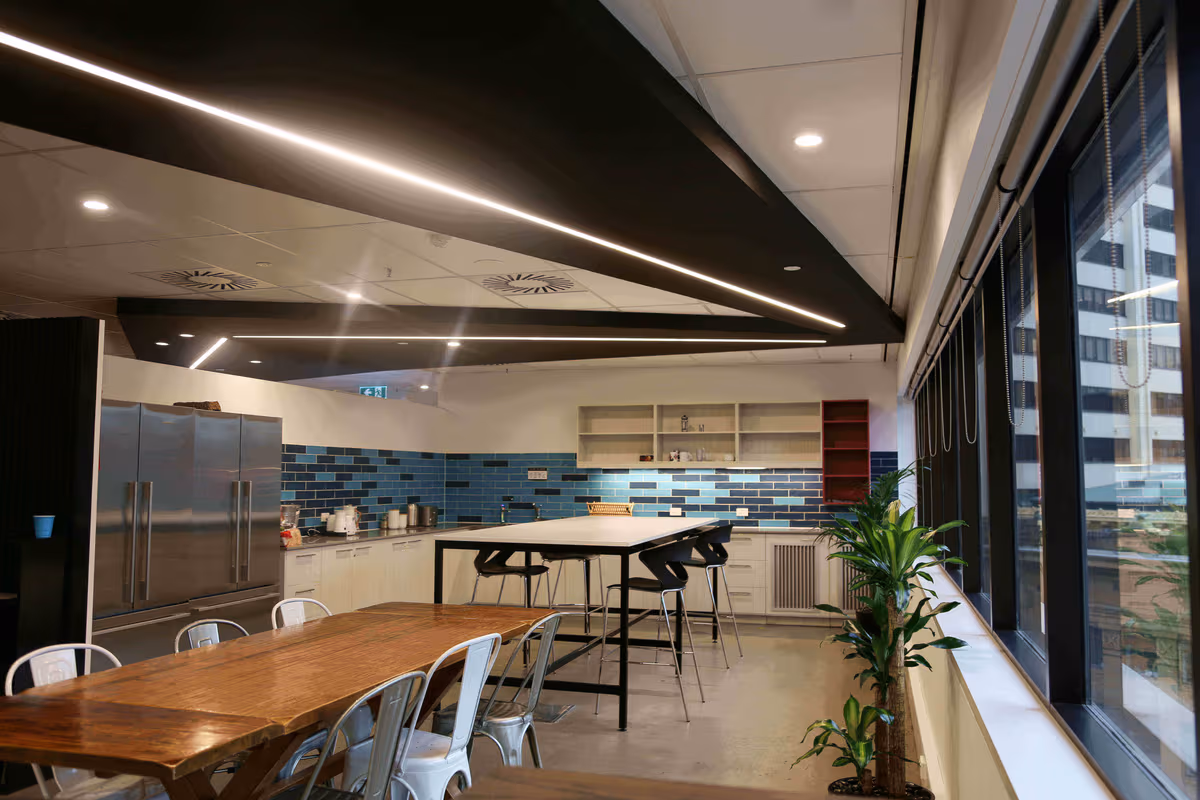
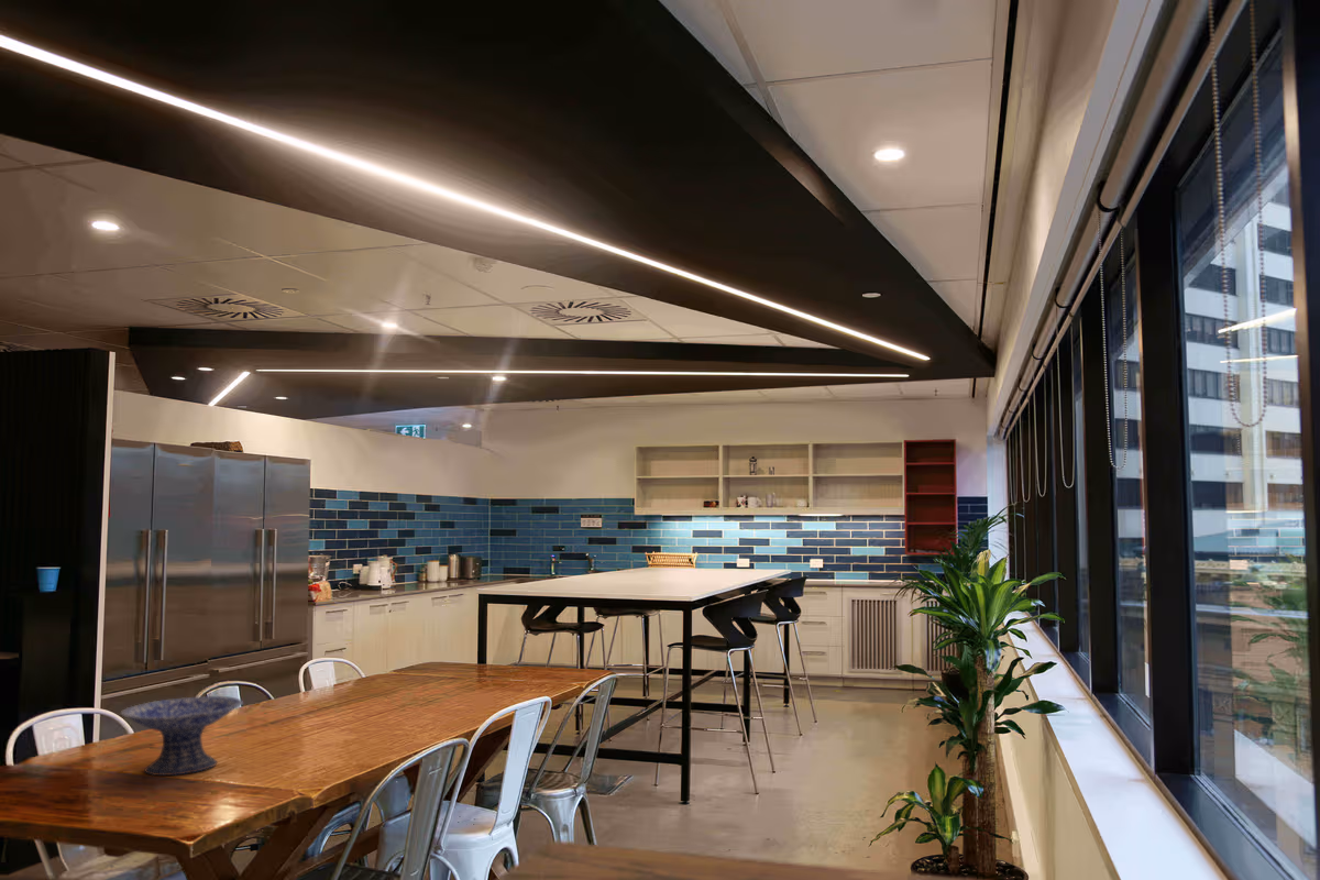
+ decorative bowl [119,695,244,777]
